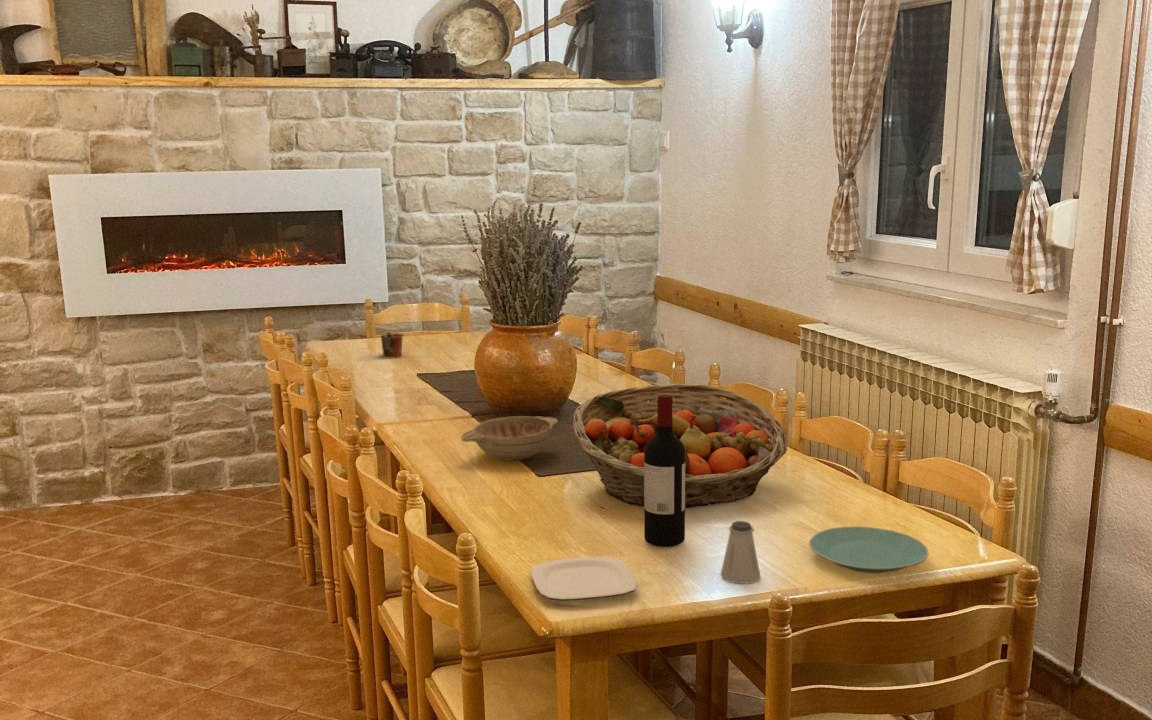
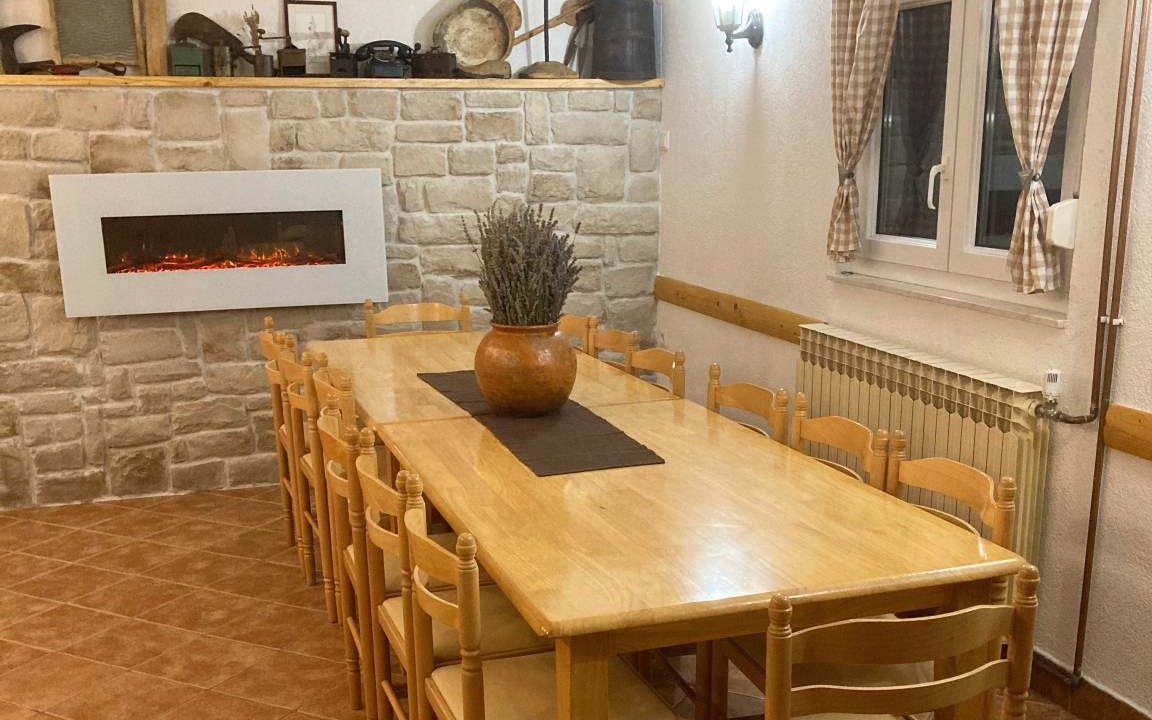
- mug [380,332,405,358]
- fruit basket [572,383,788,509]
- decorative bowl [460,415,559,461]
- wine bottle [643,395,686,548]
- plate [808,526,930,574]
- plate [530,556,639,602]
- saltshaker [720,520,762,585]
